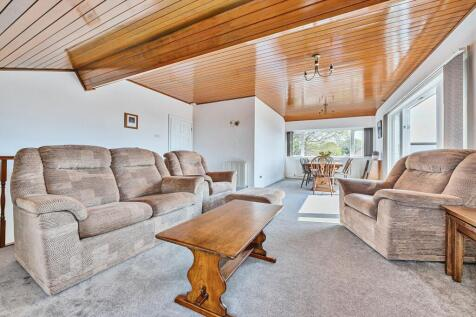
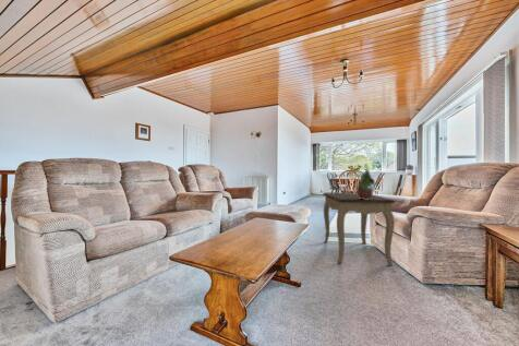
+ potted plant [355,163,376,200]
+ side table [322,192,396,267]
